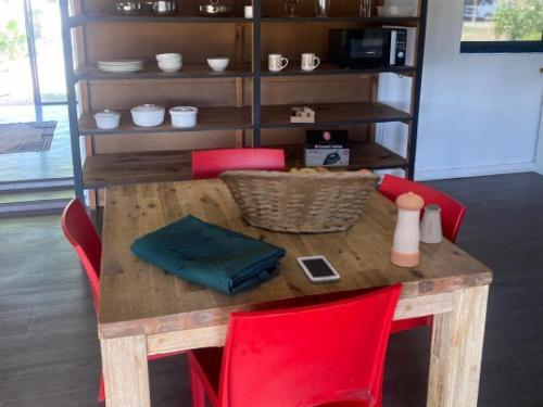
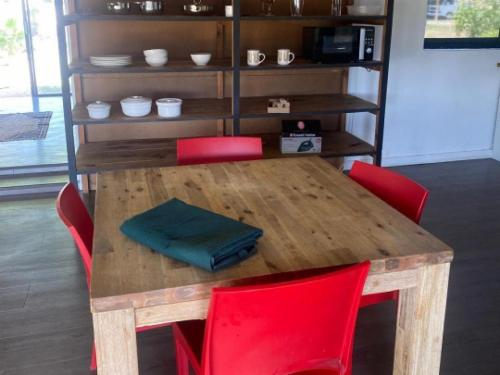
- saltshaker [419,203,444,244]
- cell phone [295,254,342,284]
- pepper shaker [390,191,425,268]
- fruit basket [217,158,382,236]
